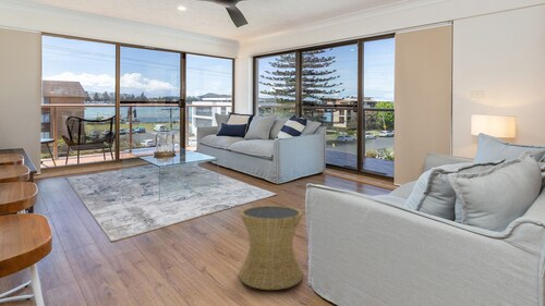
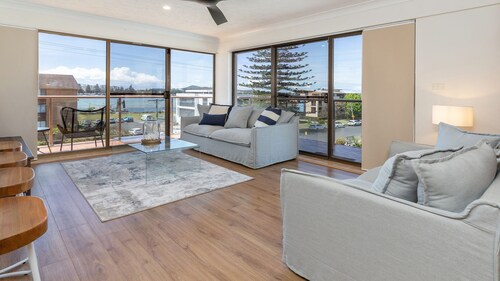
- side table [238,205,304,291]
